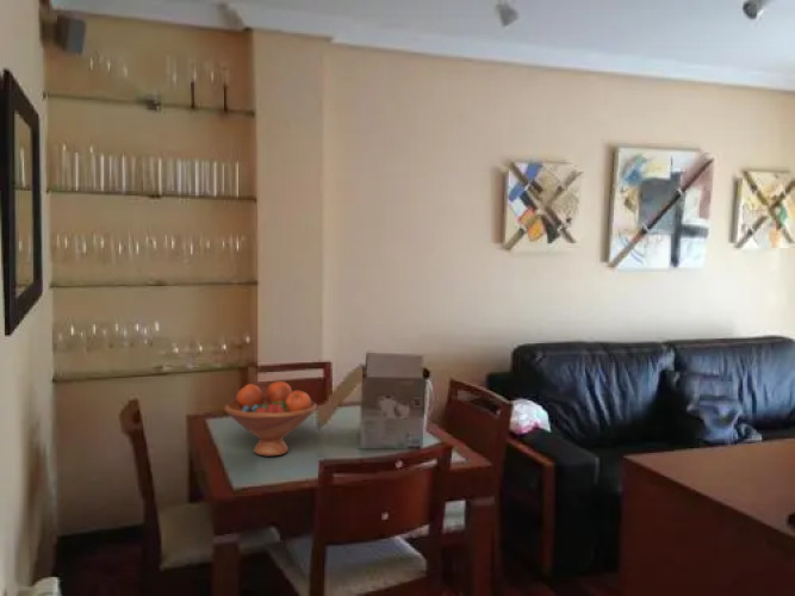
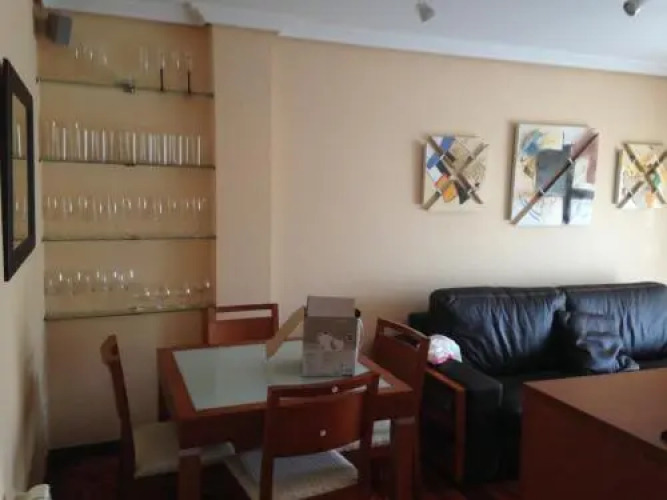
- fruit bowl [224,380,318,458]
